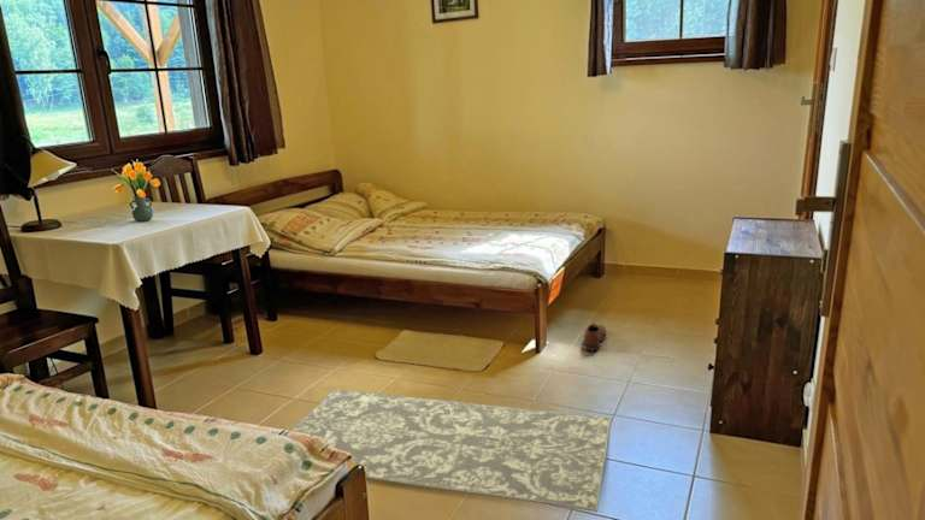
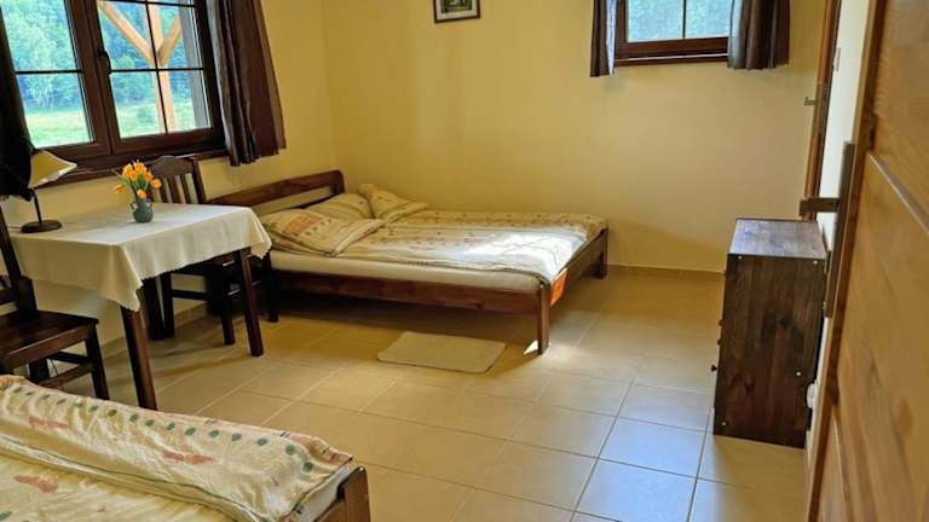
- rug [289,388,613,513]
- shoe [583,323,607,351]
